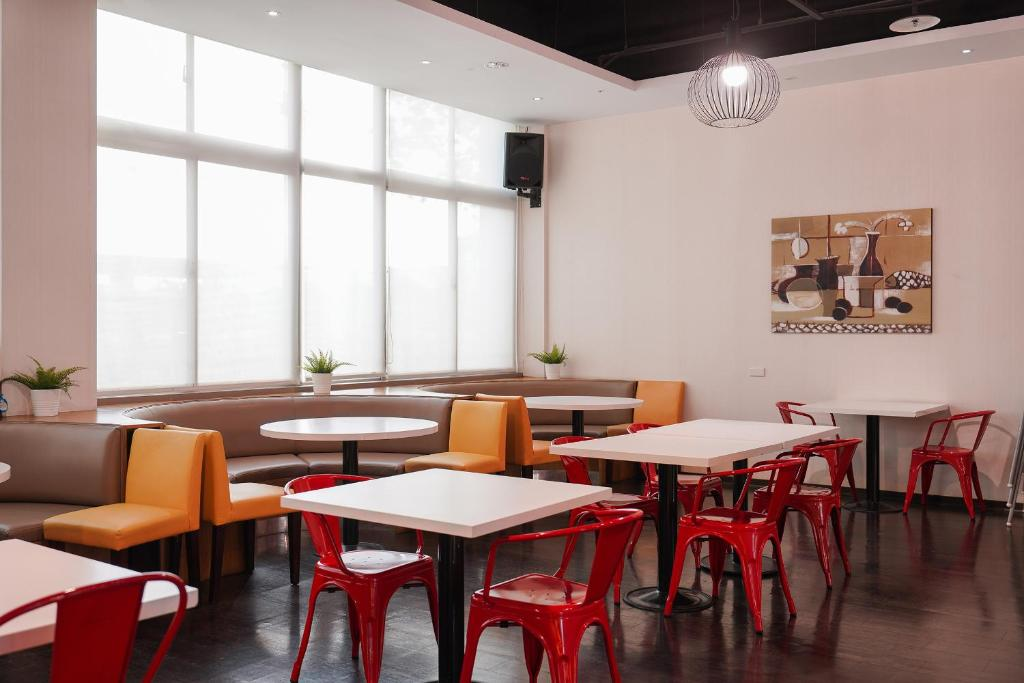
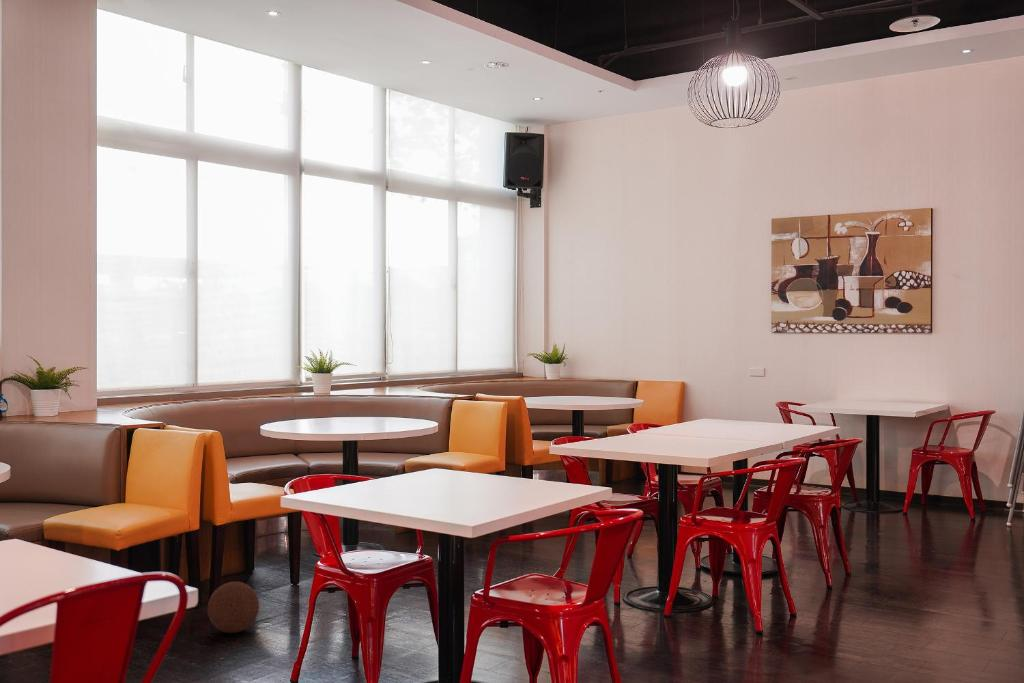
+ ball [207,581,260,634]
